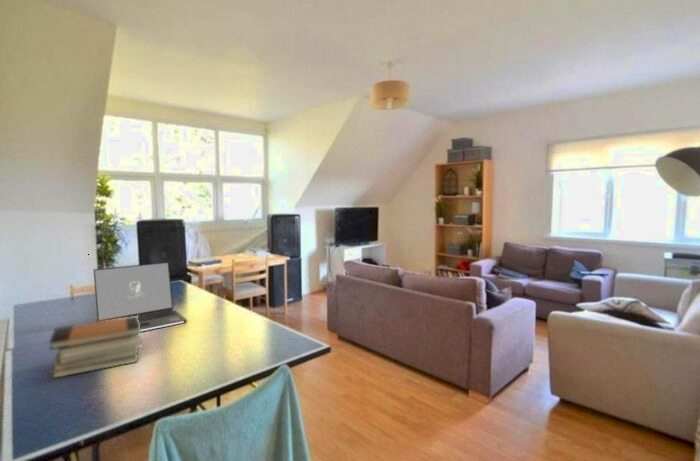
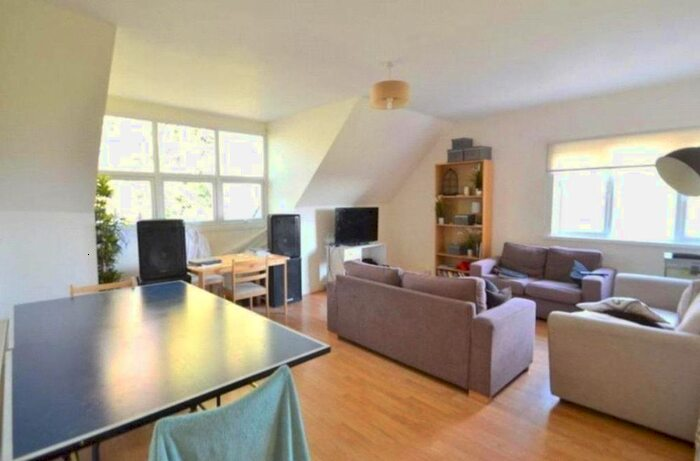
- book stack [48,316,144,379]
- laptop [93,261,188,333]
